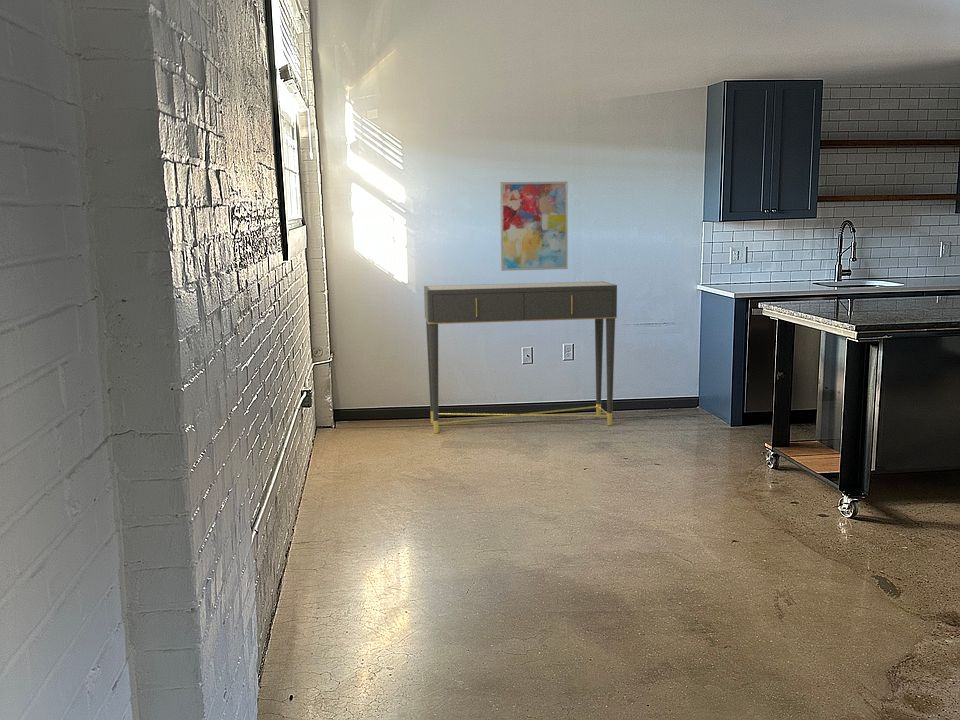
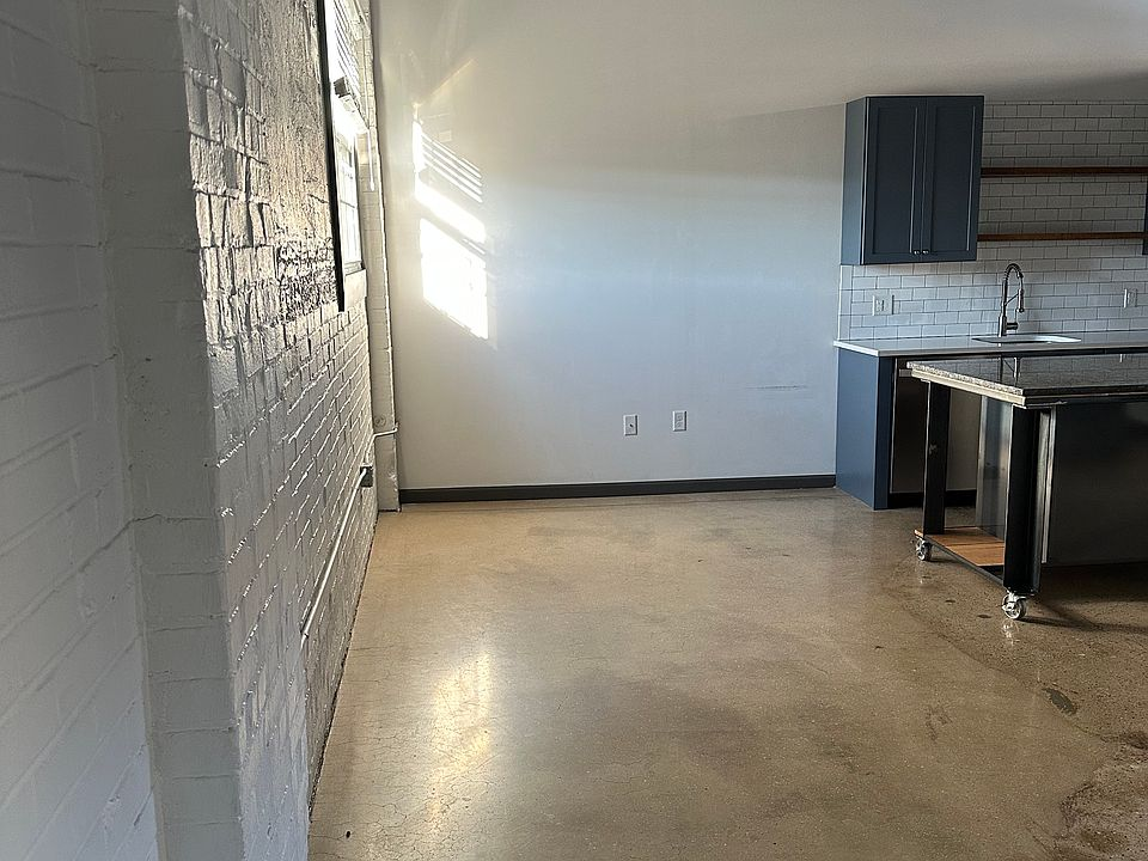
- console table [423,280,618,434]
- wall art [499,181,569,272]
